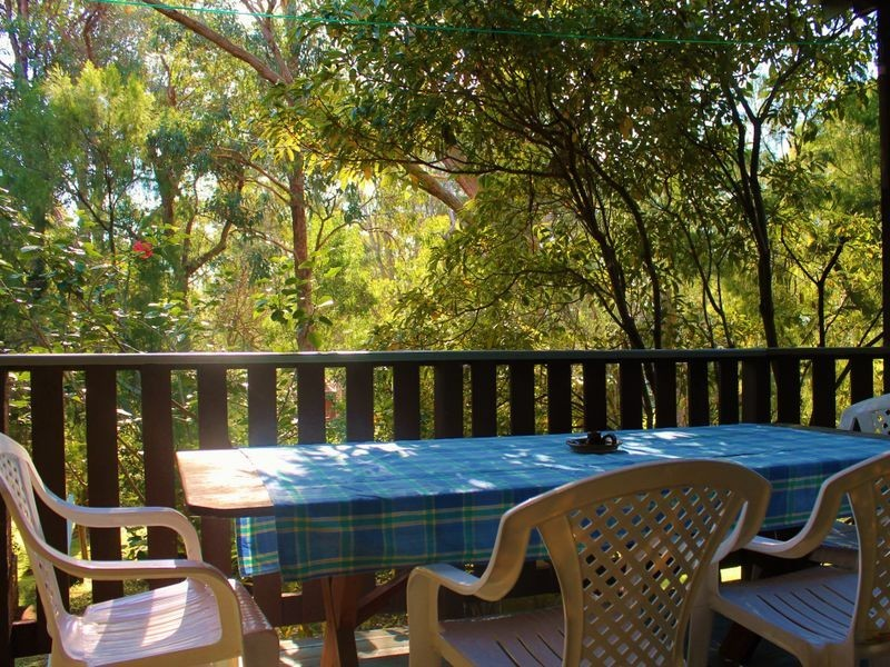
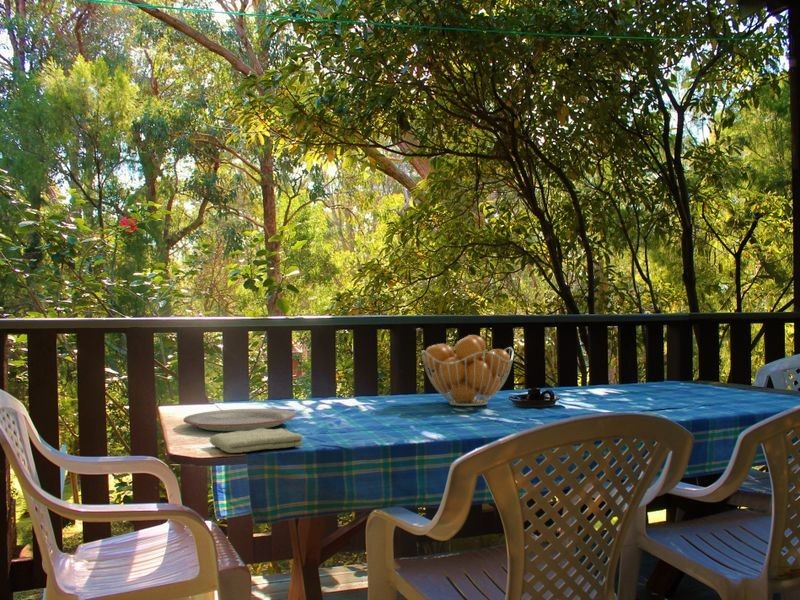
+ washcloth [208,427,304,454]
+ fruit basket [420,334,515,407]
+ plate [182,408,297,432]
